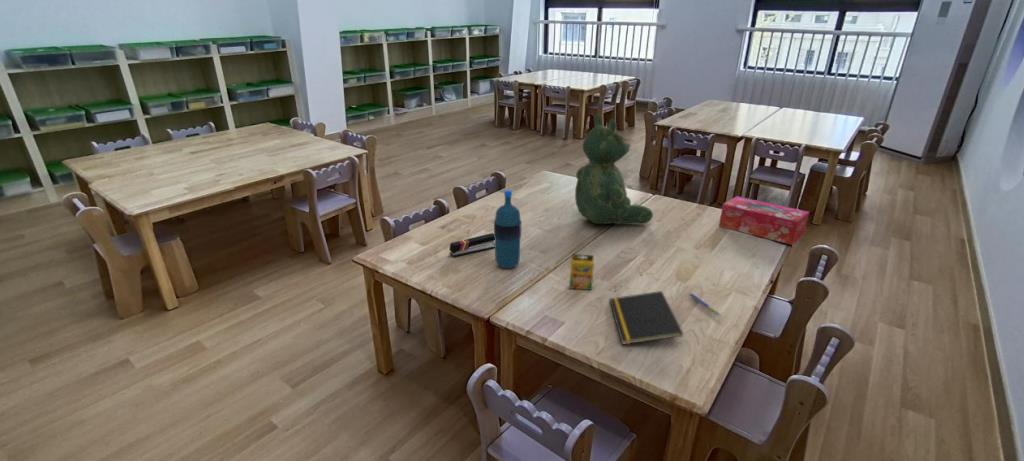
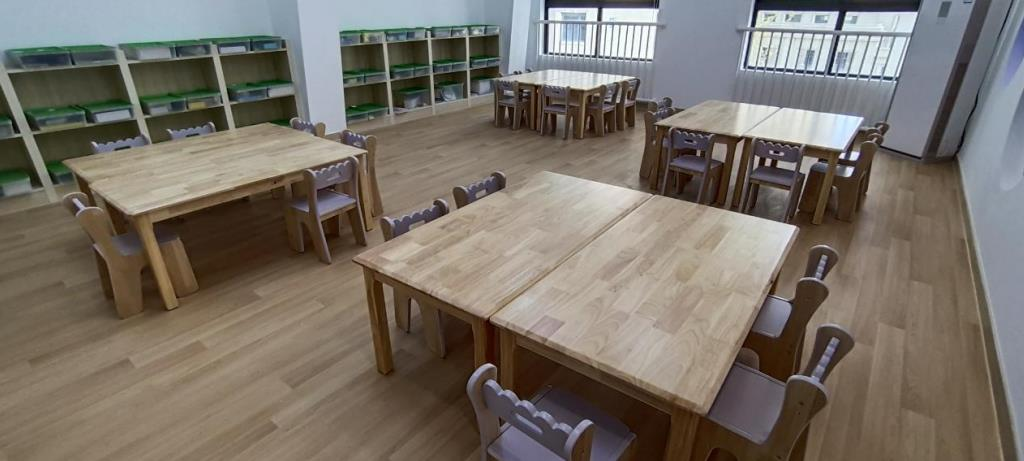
- teddy bear [574,113,654,225]
- pen [688,292,722,317]
- stapler [448,232,495,258]
- tissue box [718,195,810,246]
- crayon box [568,253,595,291]
- water bottle [493,189,523,269]
- notepad [609,290,684,346]
